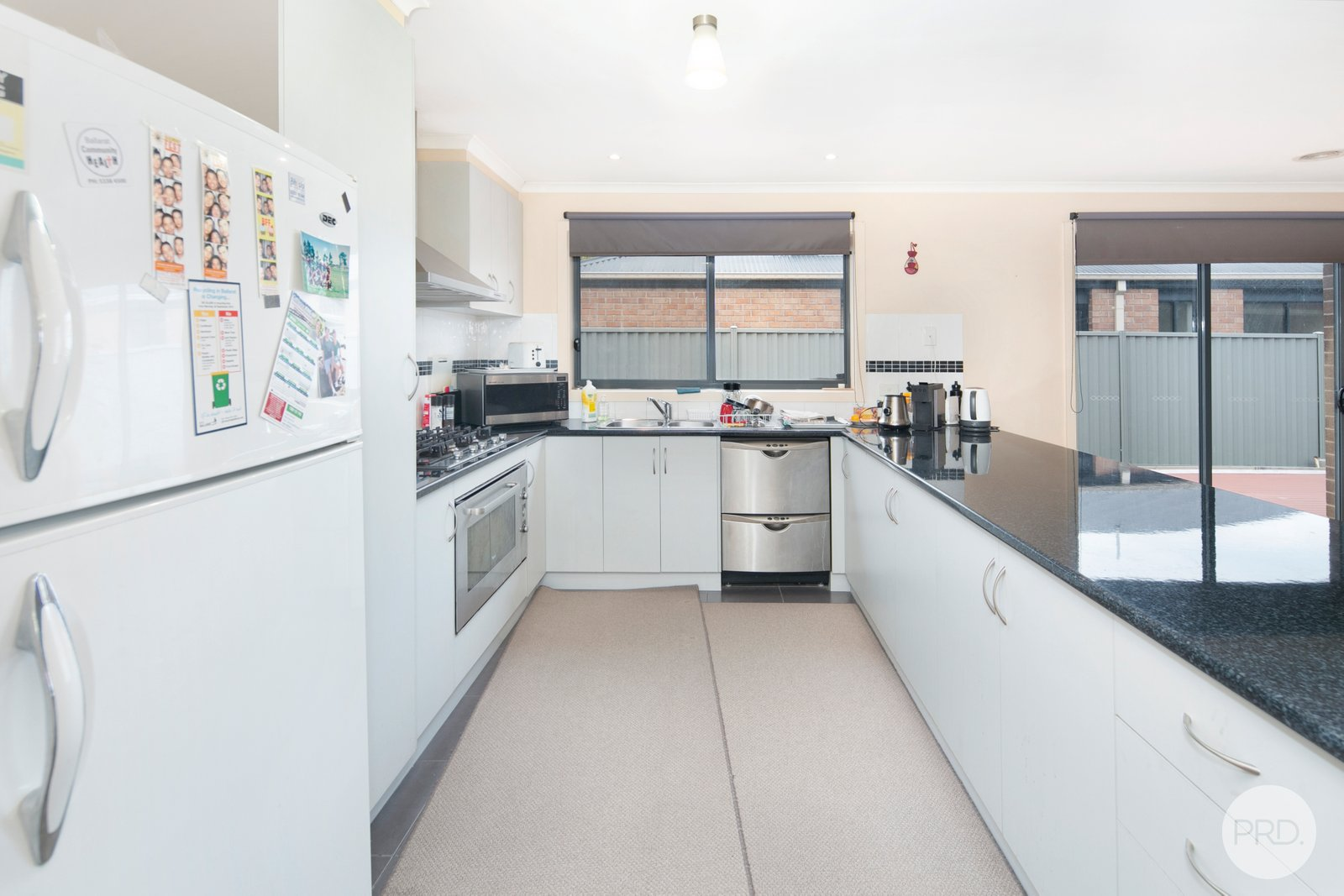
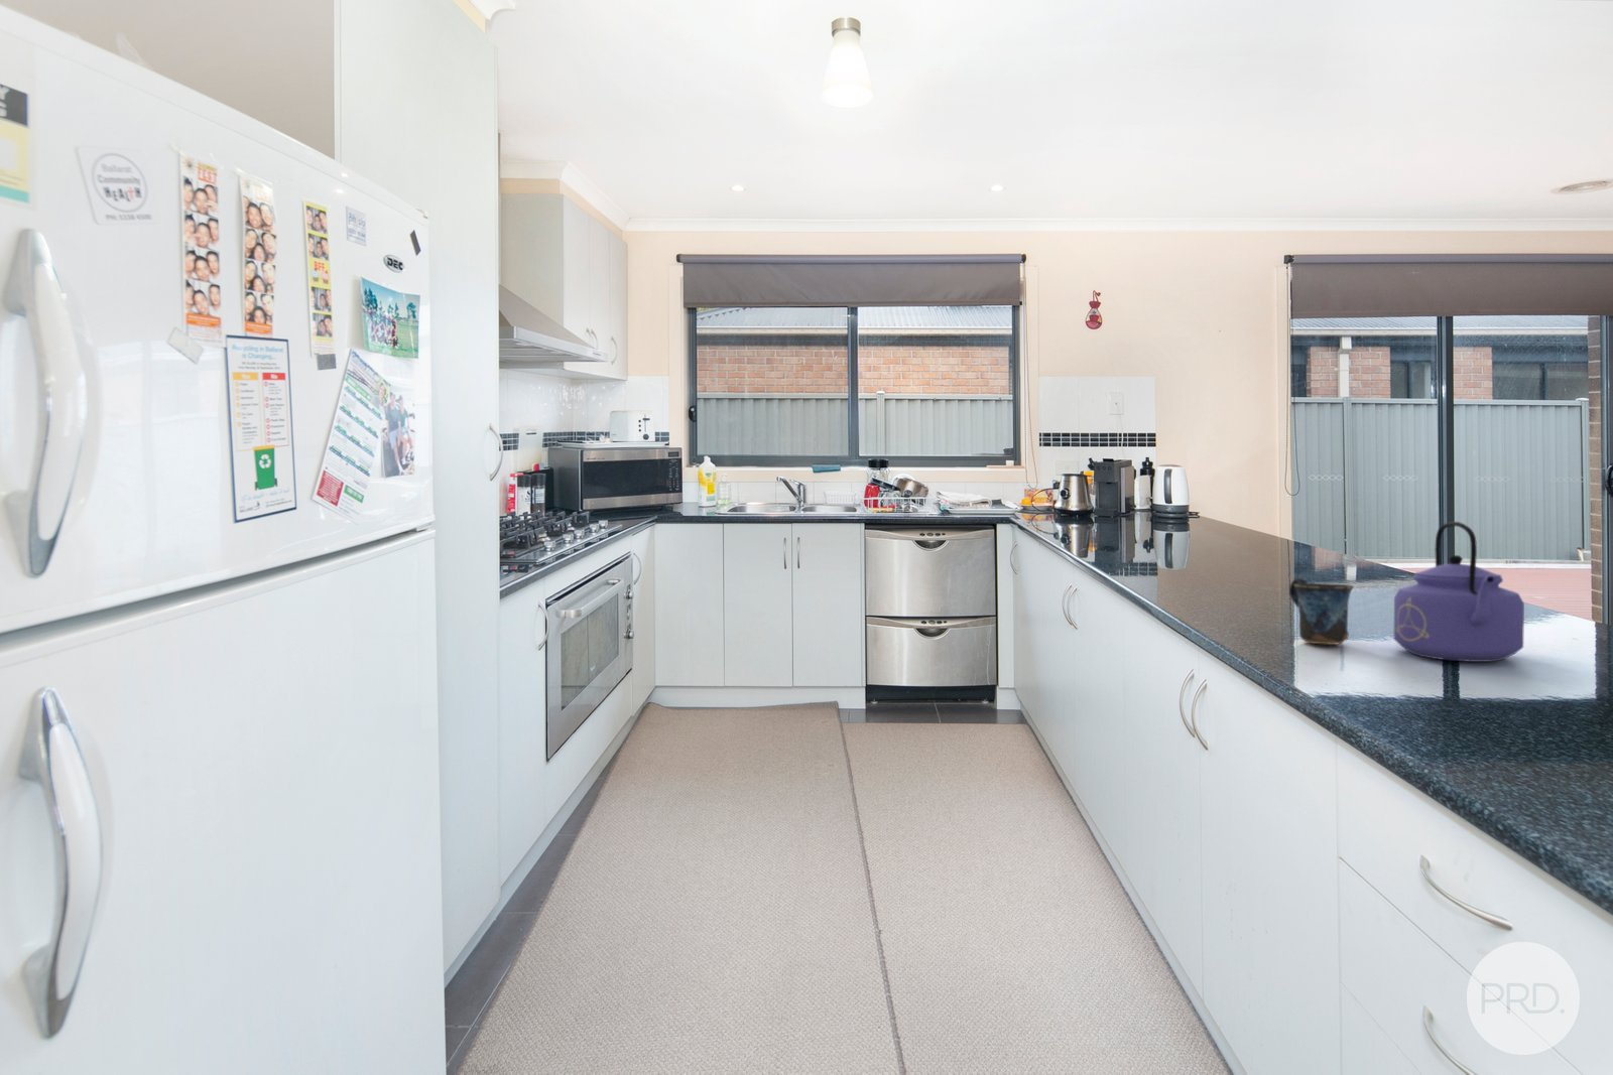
+ mug [1289,577,1355,645]
+ kettle [1393,521,1525,663]
